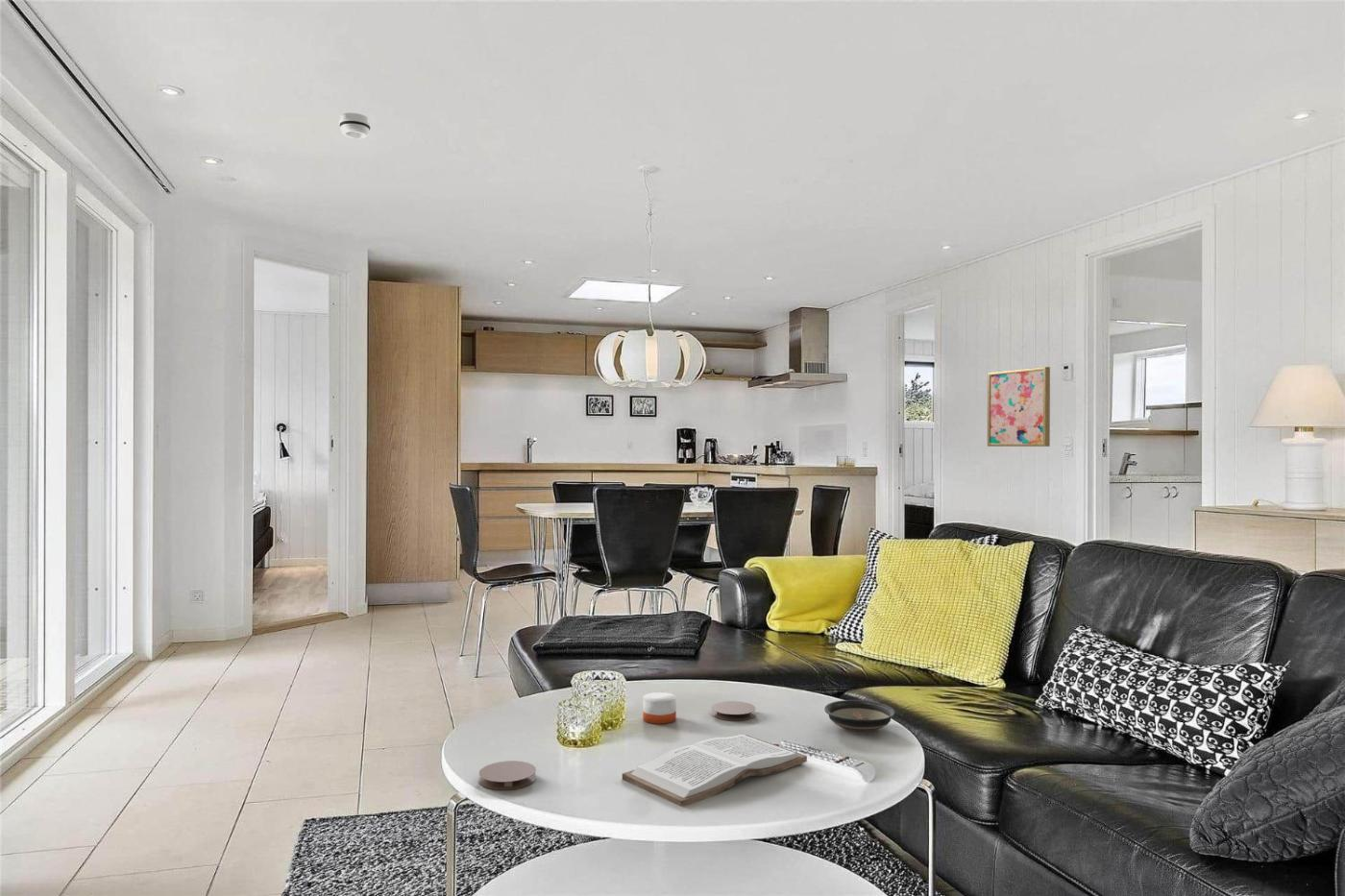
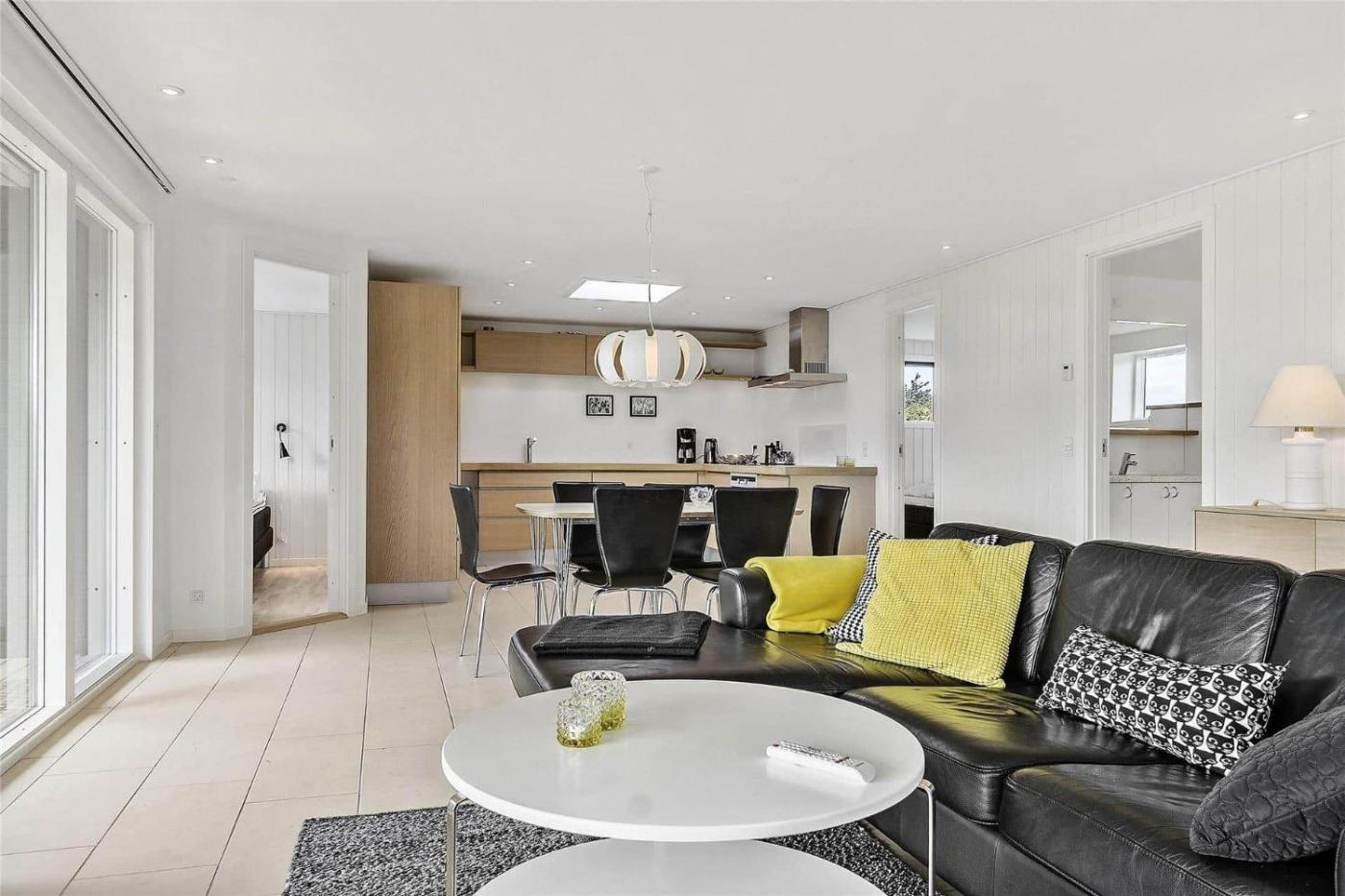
- saucer [823,699,896,732]
- smoke detector [338,112,372,139]
- book [622,734,808,808]
- coaster [711,700,756,721]
- coaster [478,760,537,790]
- candle [642,691,677,725]
- wall art [987,366,1051,448]
